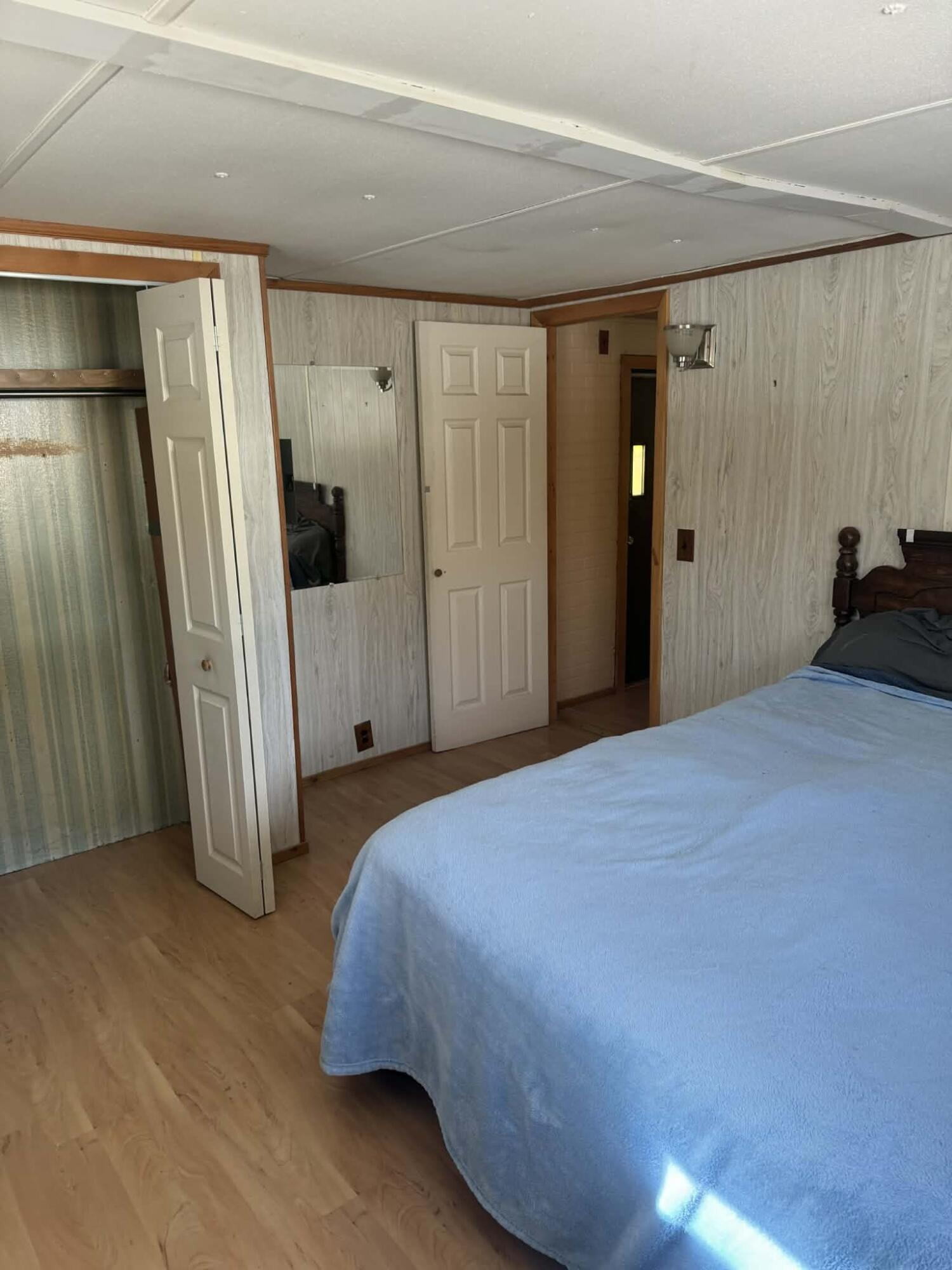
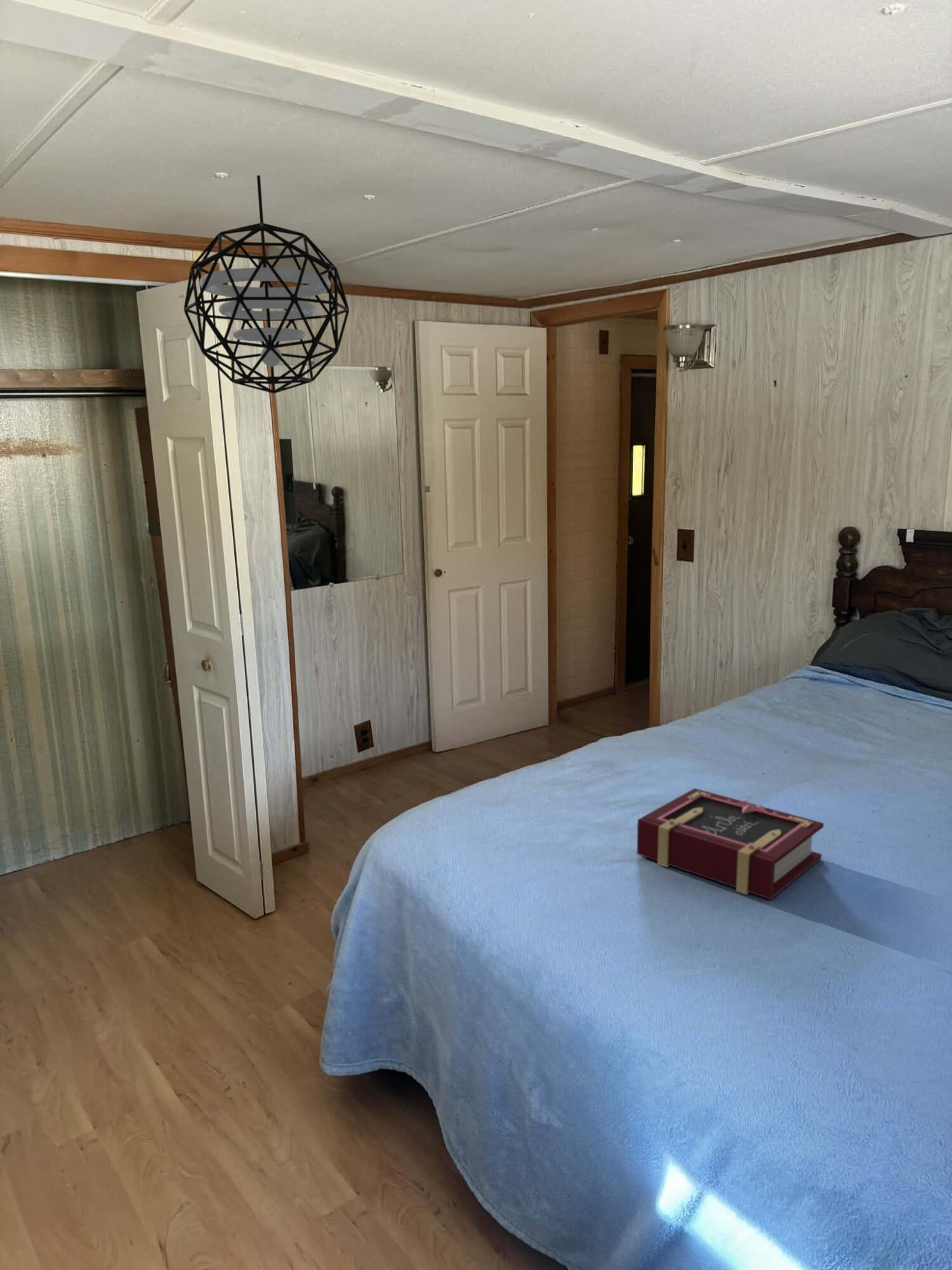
+ book [637,787,824,900]
+ pendant light [183,175,350,394]
